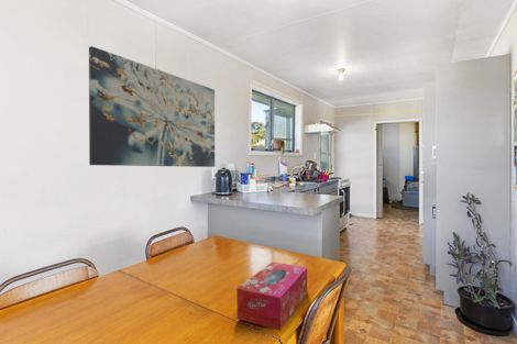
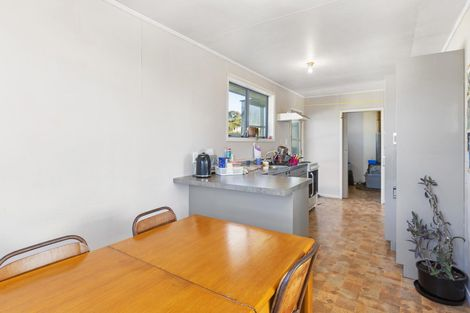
- tissue box [237,260,308,332]
- wall art [88,45,216,168]
